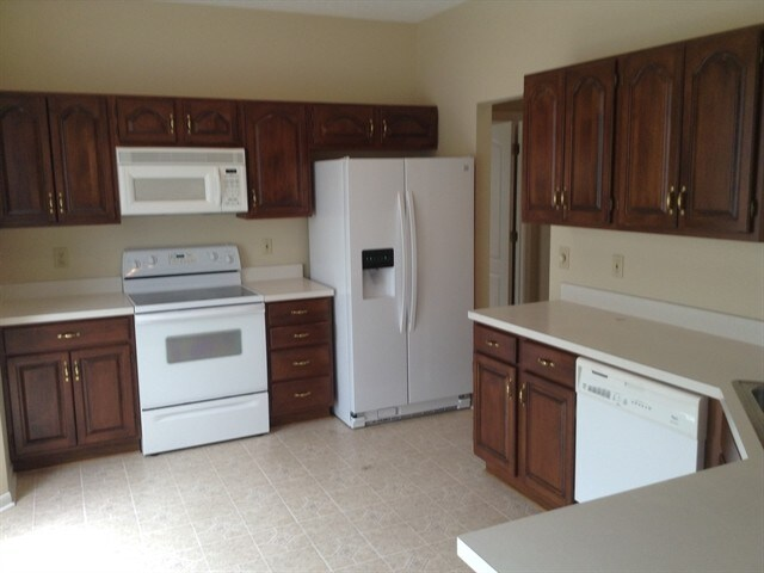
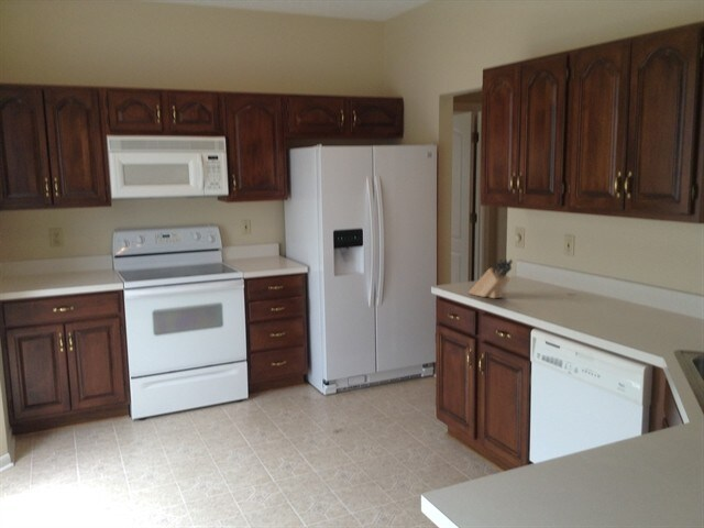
+ knife block [468,258,514,299]
